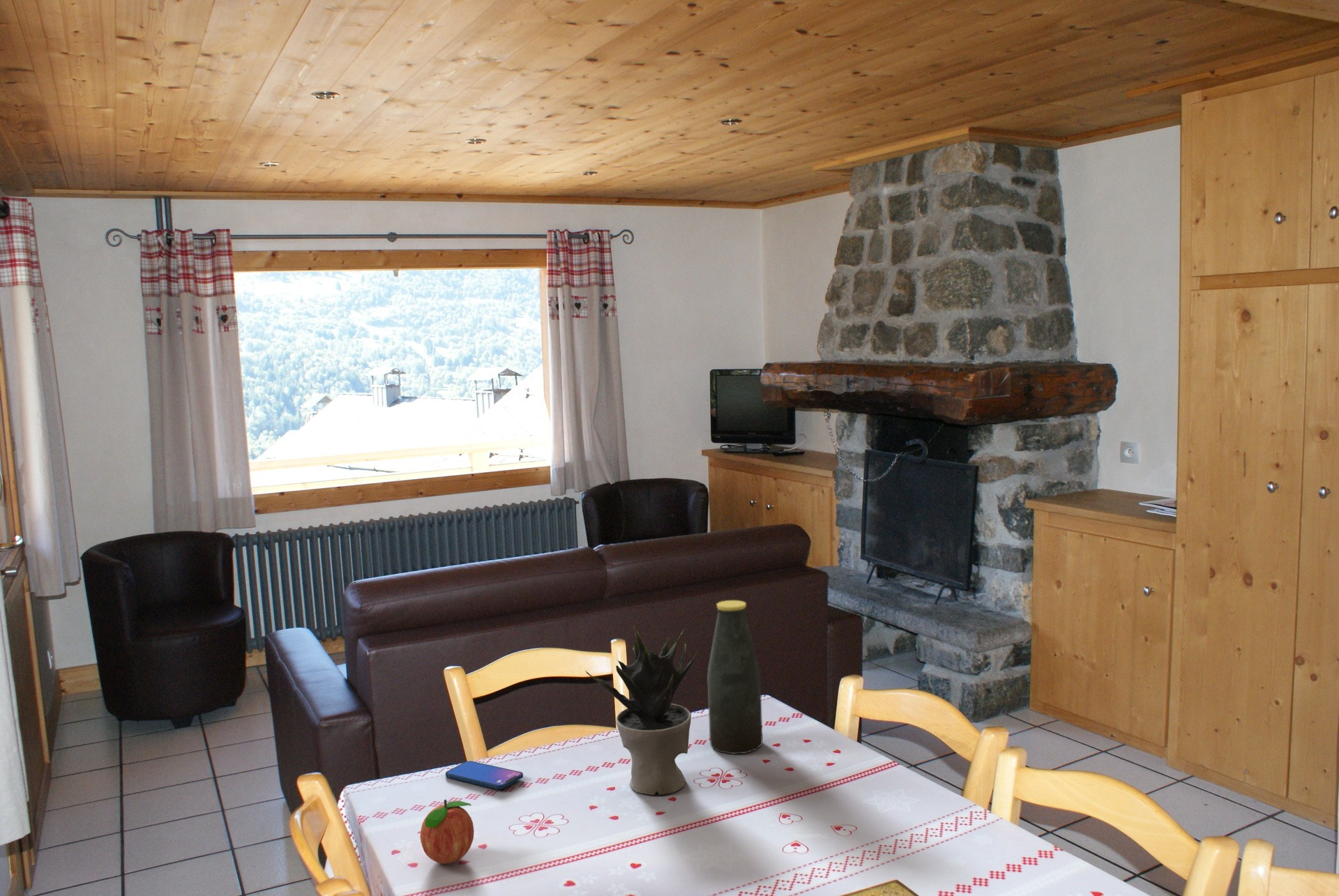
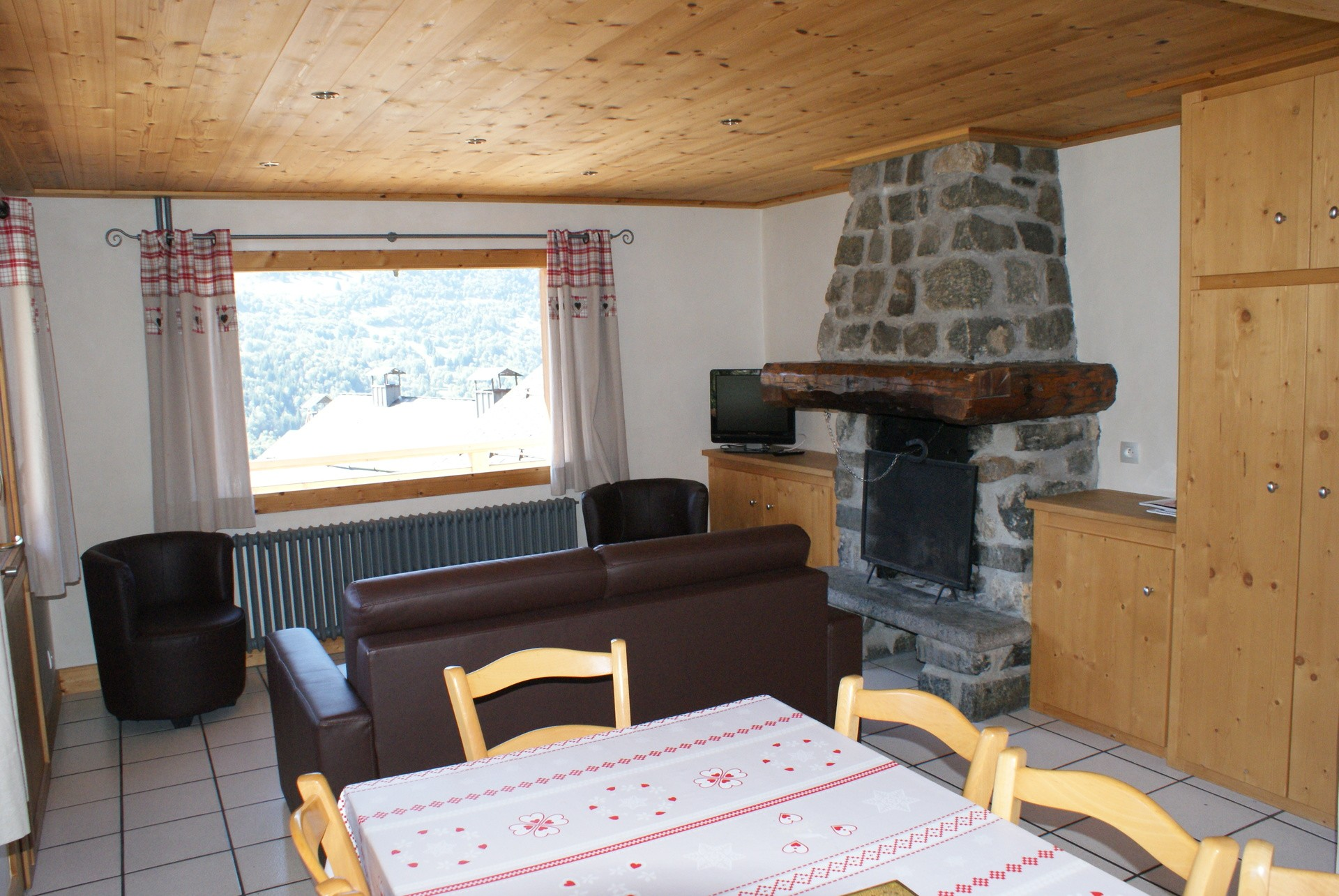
- fruit [419,799,475,865]
- smartphone [445,760,524,790]
- potted plant [585,624,697,796]
- bottle [706,600,763,754]
